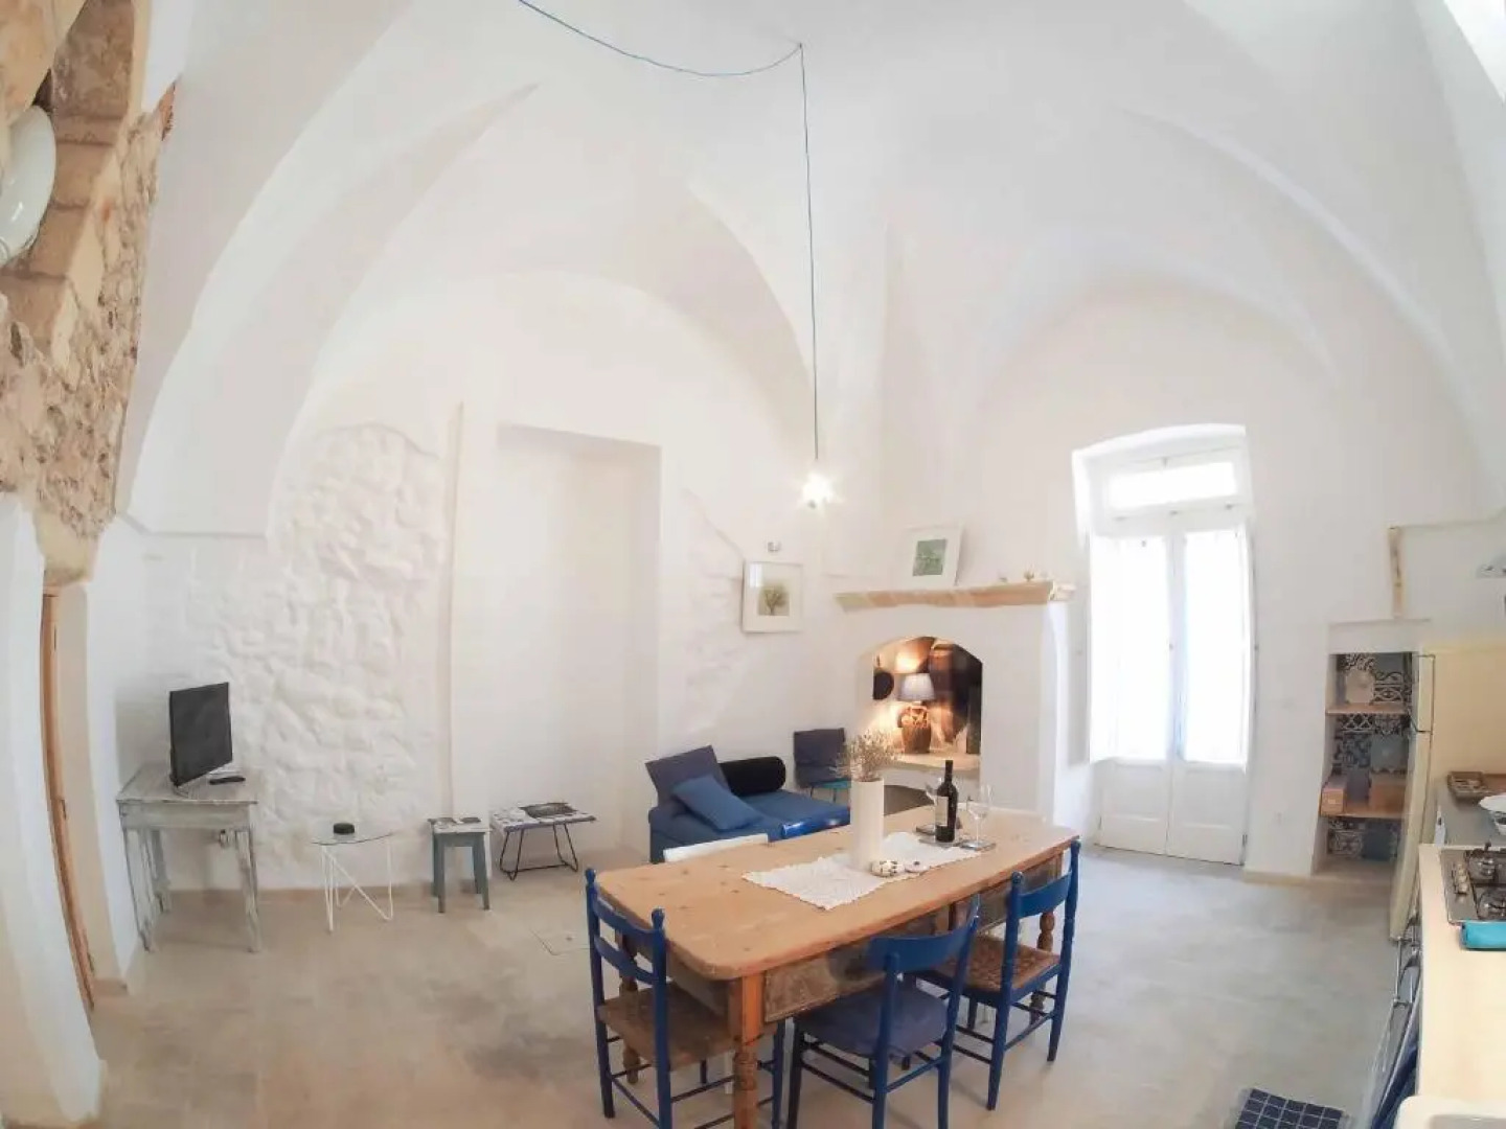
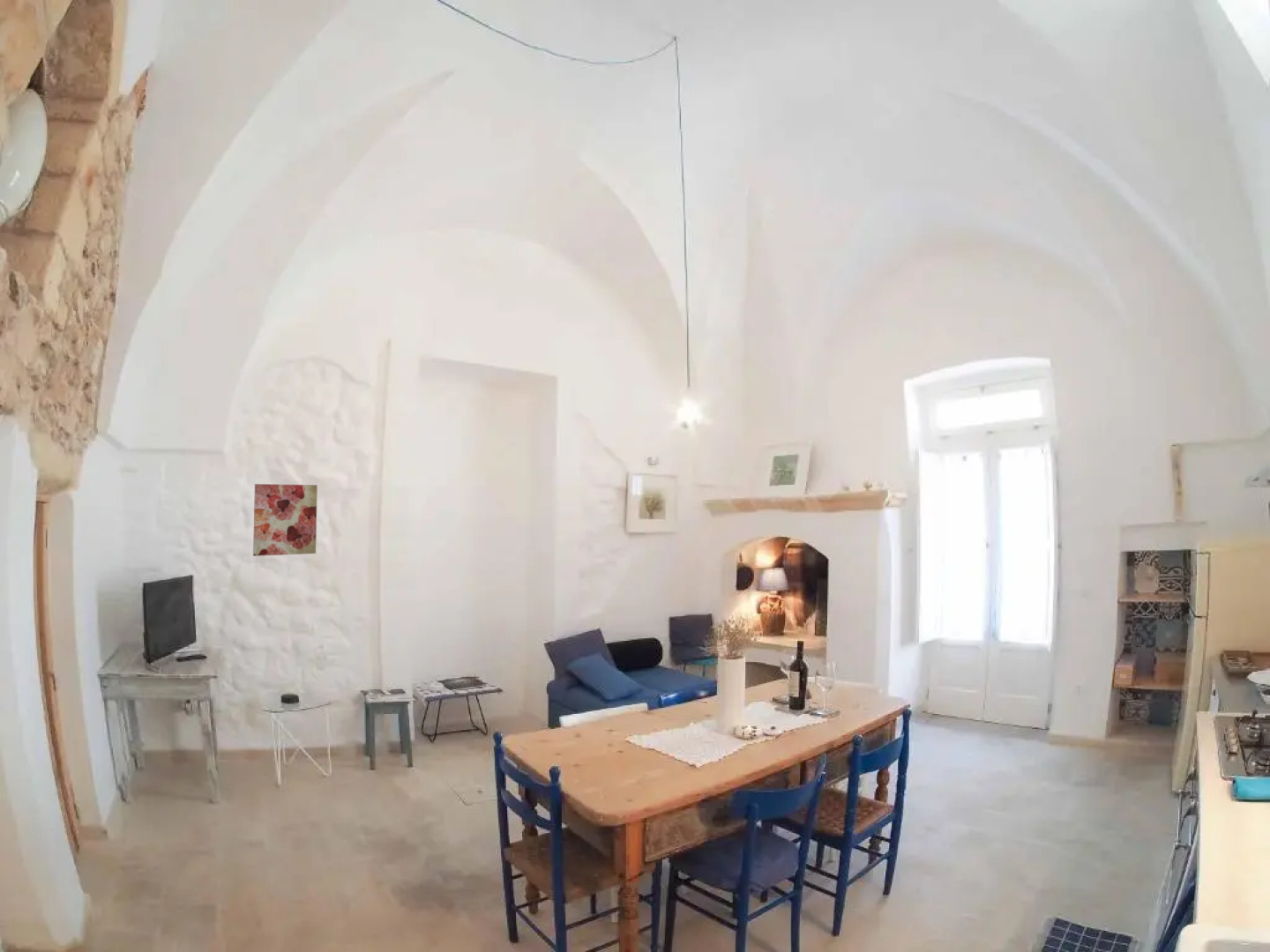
+ wall art [252,483,318,557]
